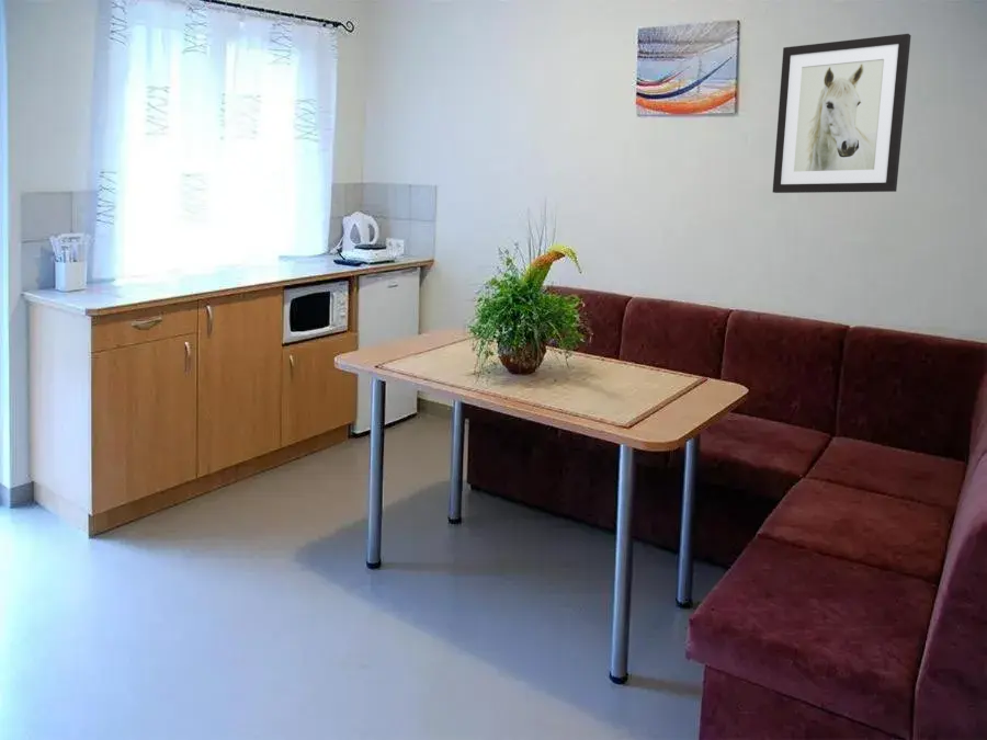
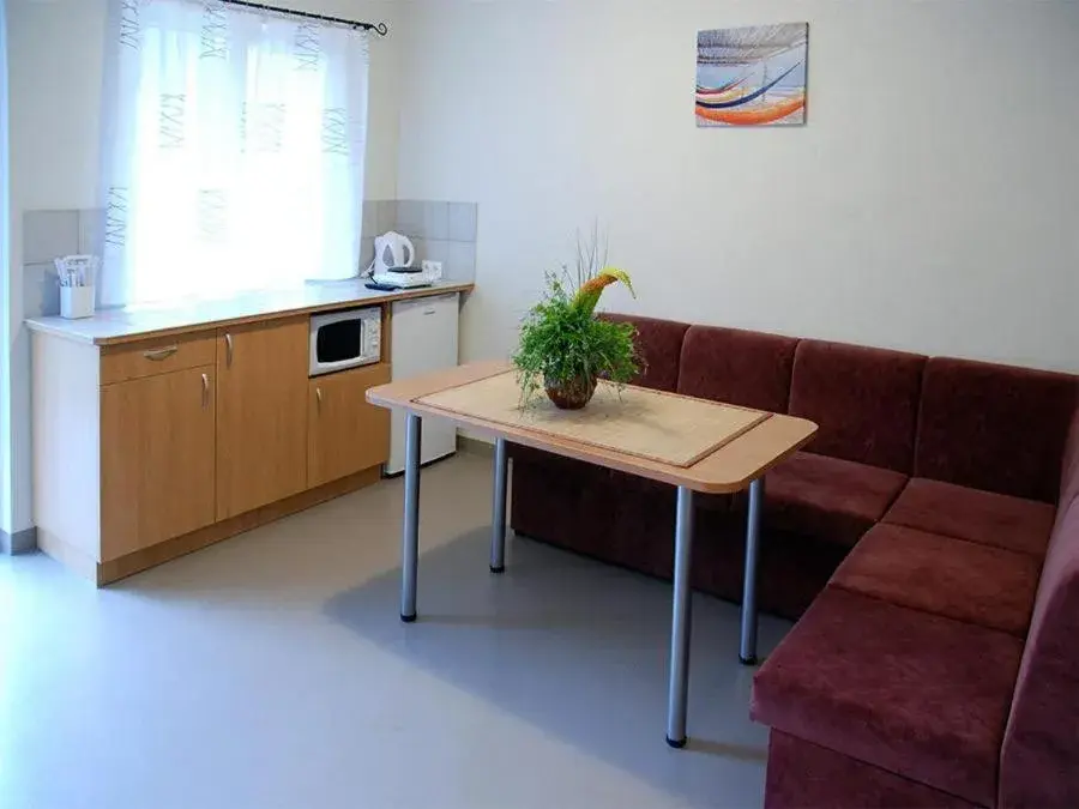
- wall art [772,33,912,194]
